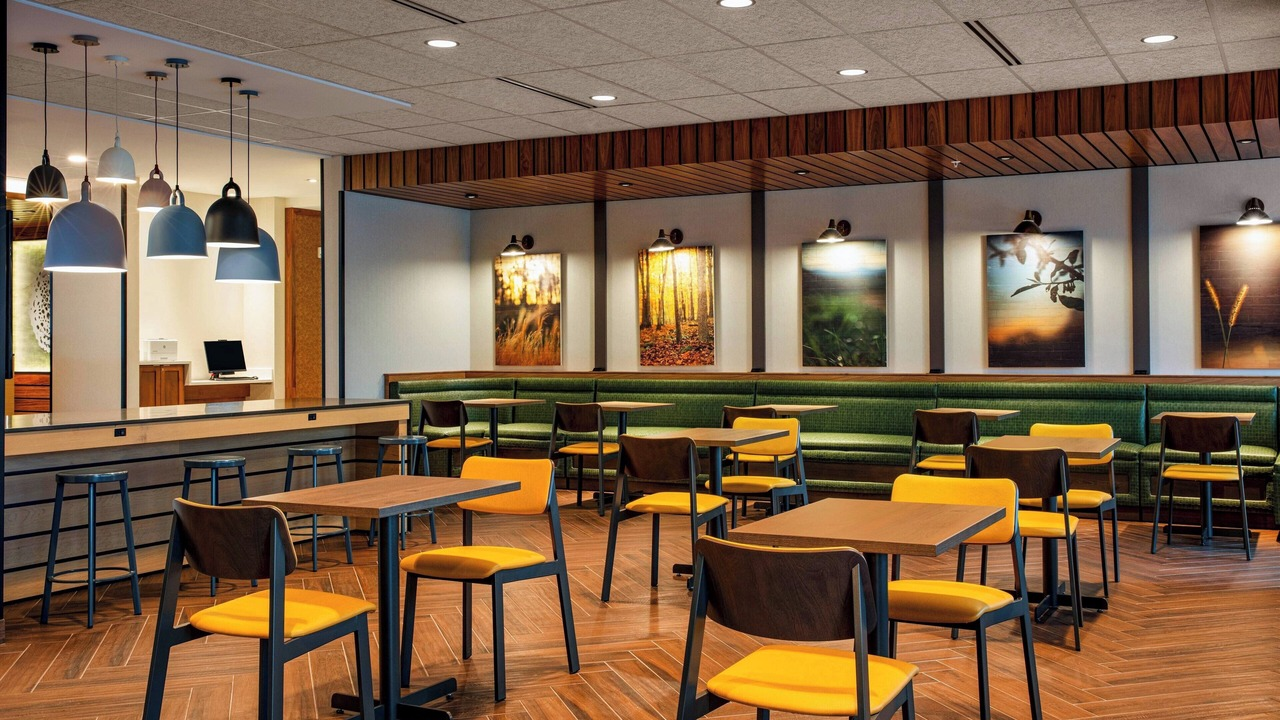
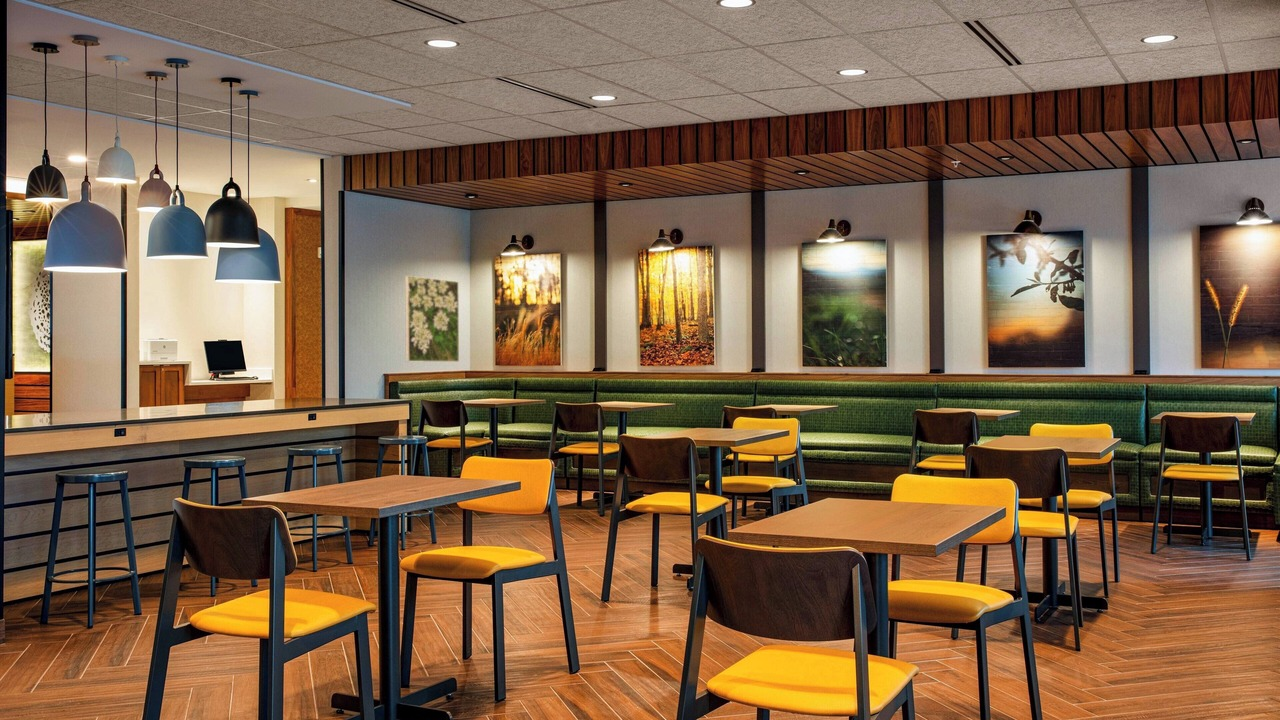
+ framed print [404,275,460,363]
